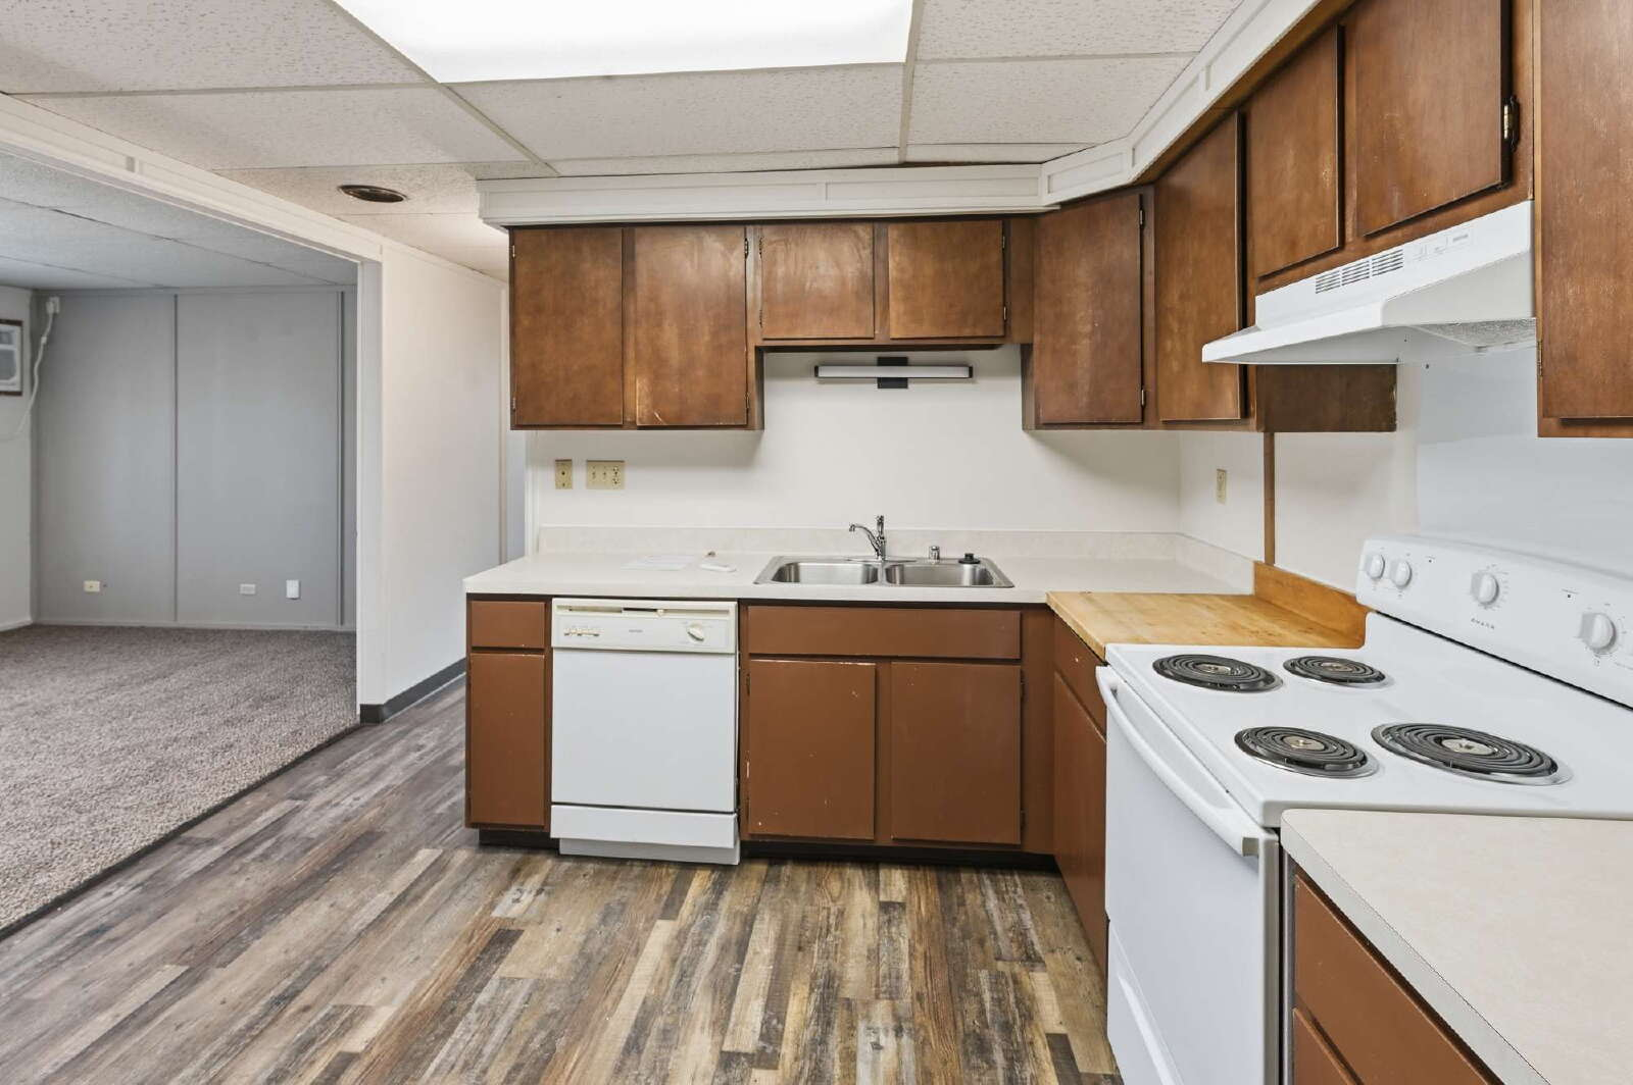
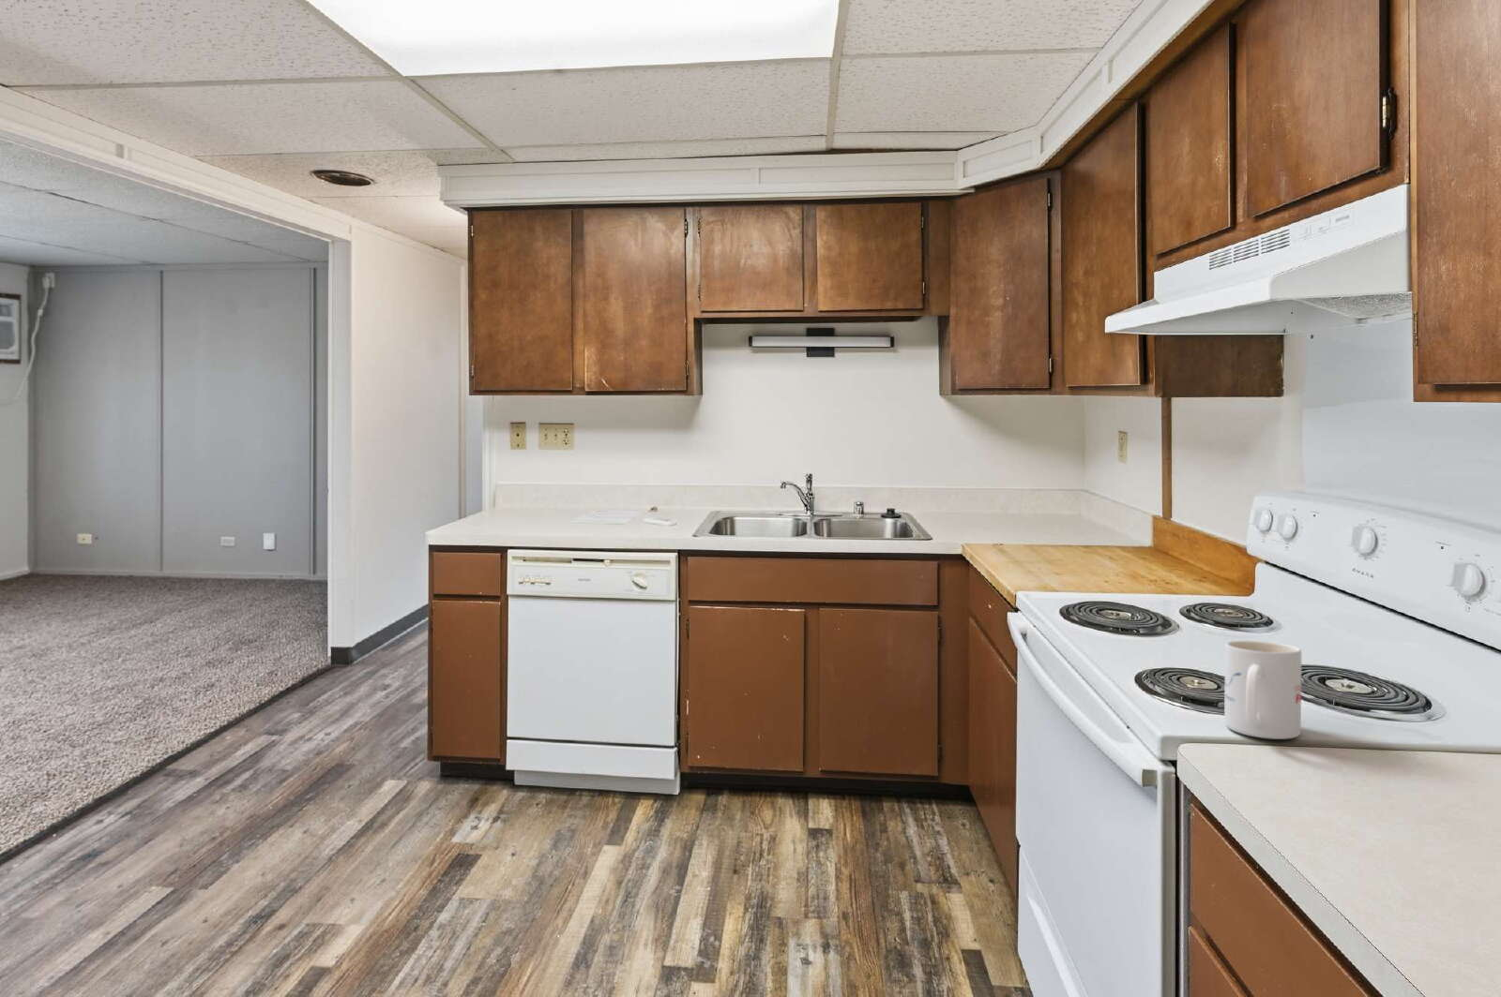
+ mug [1224,640,1302,740]
